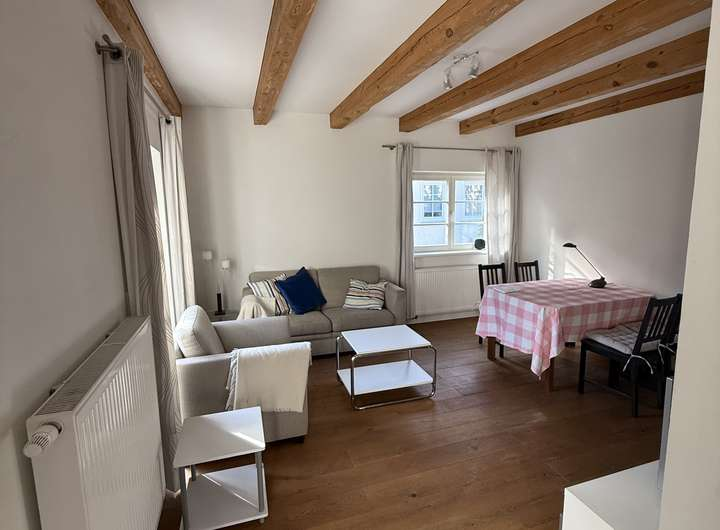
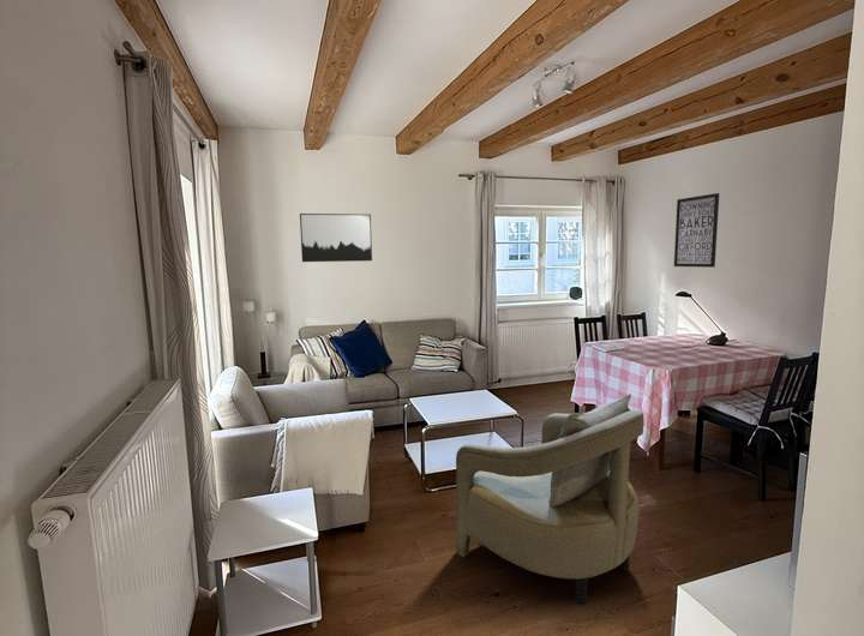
+ armchair [455,392,646,606]
+ wall art [673,192,720,269]
+ wall art [299,212,373,263]
